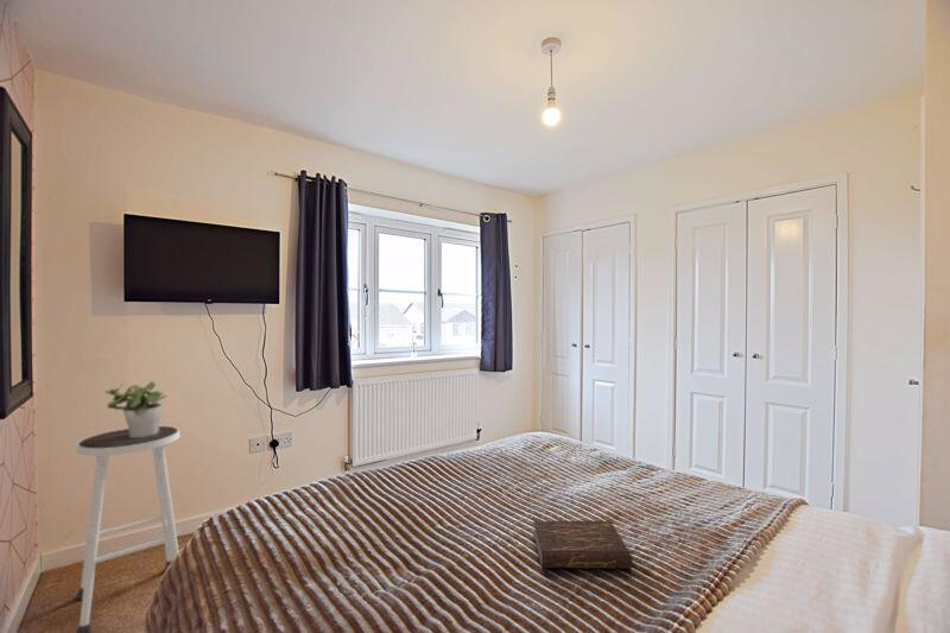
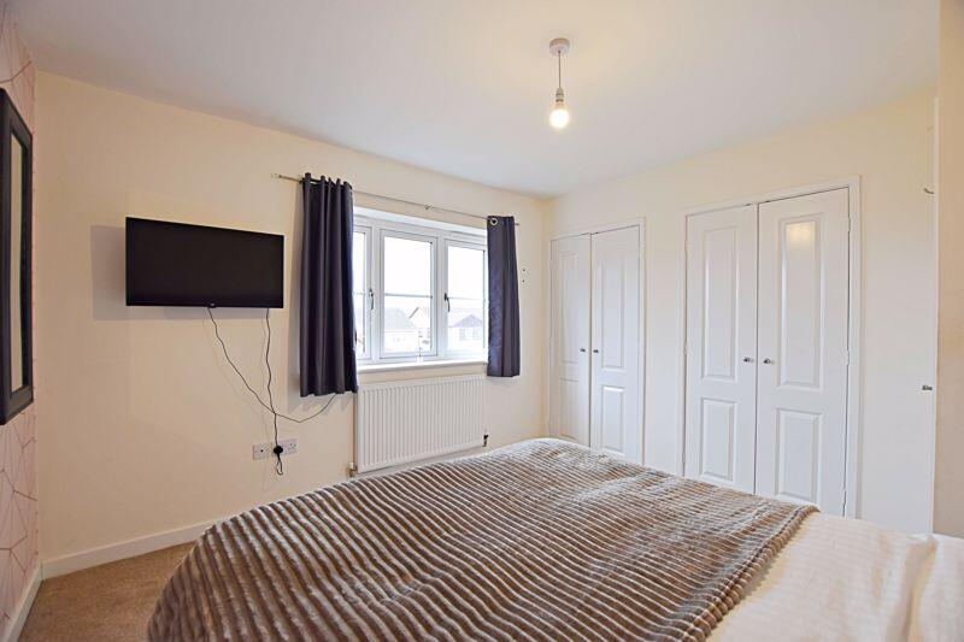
- stool [75,425,180,633]
- book [532,519,634,570]
- potted plant [104,380,167,437]
